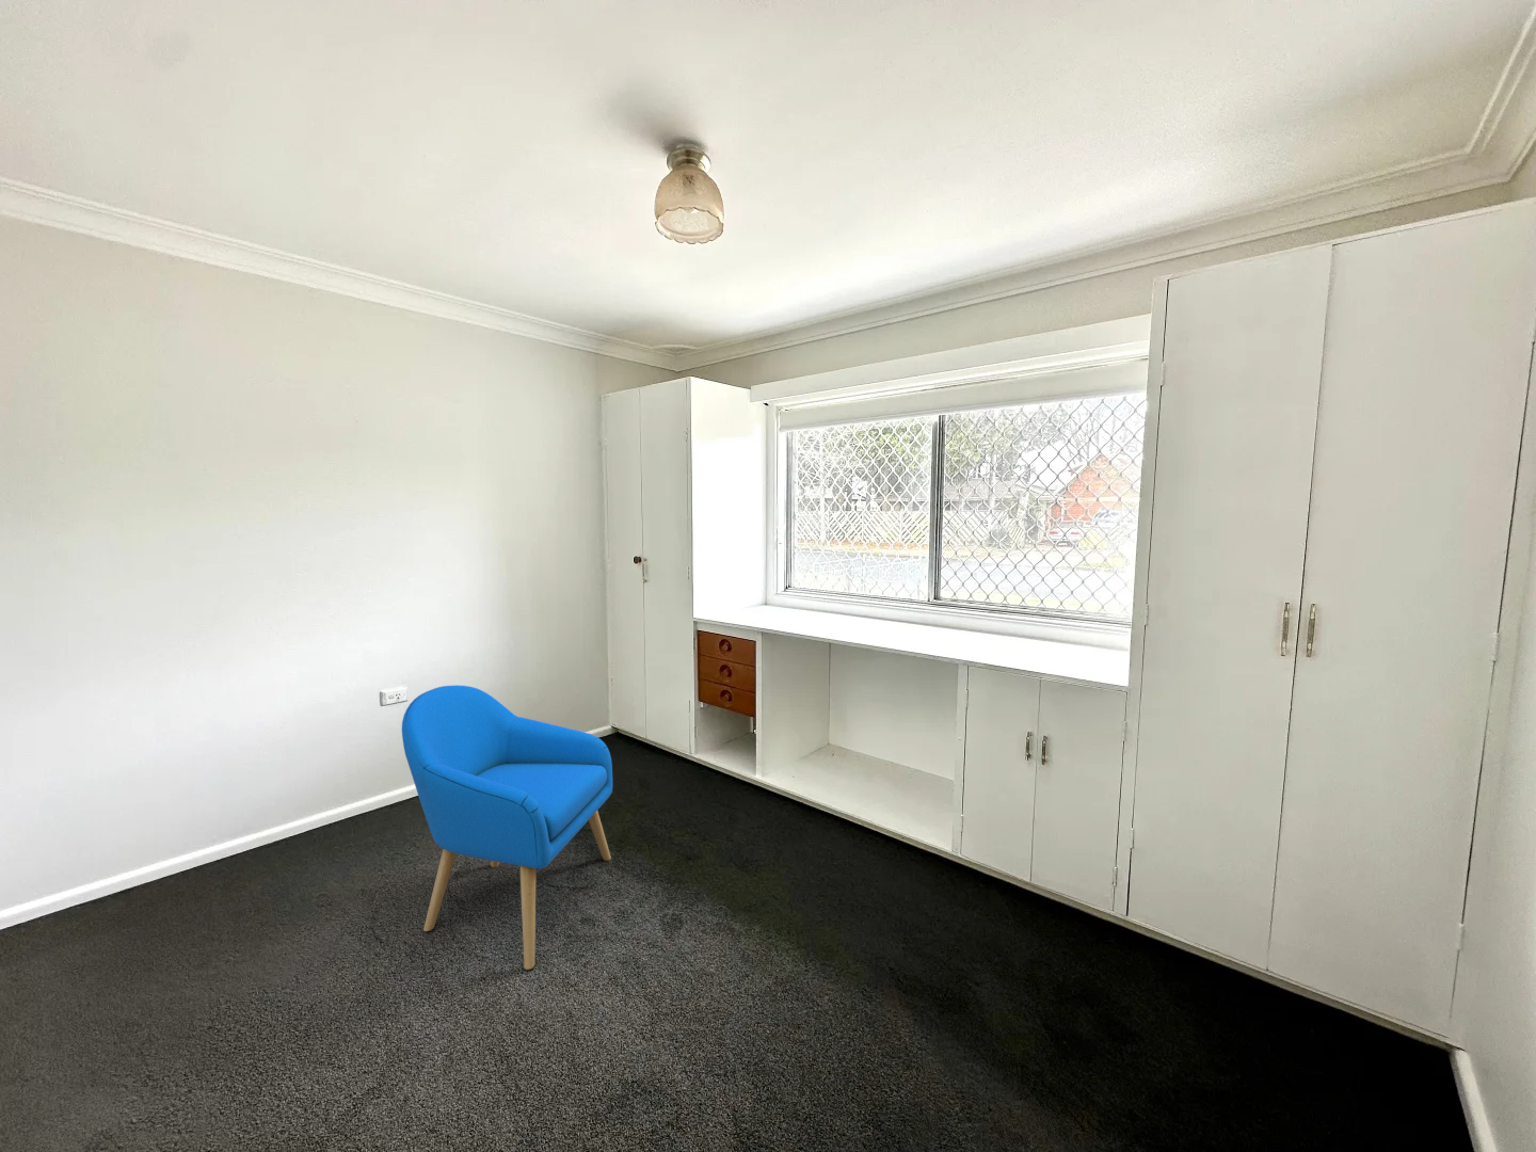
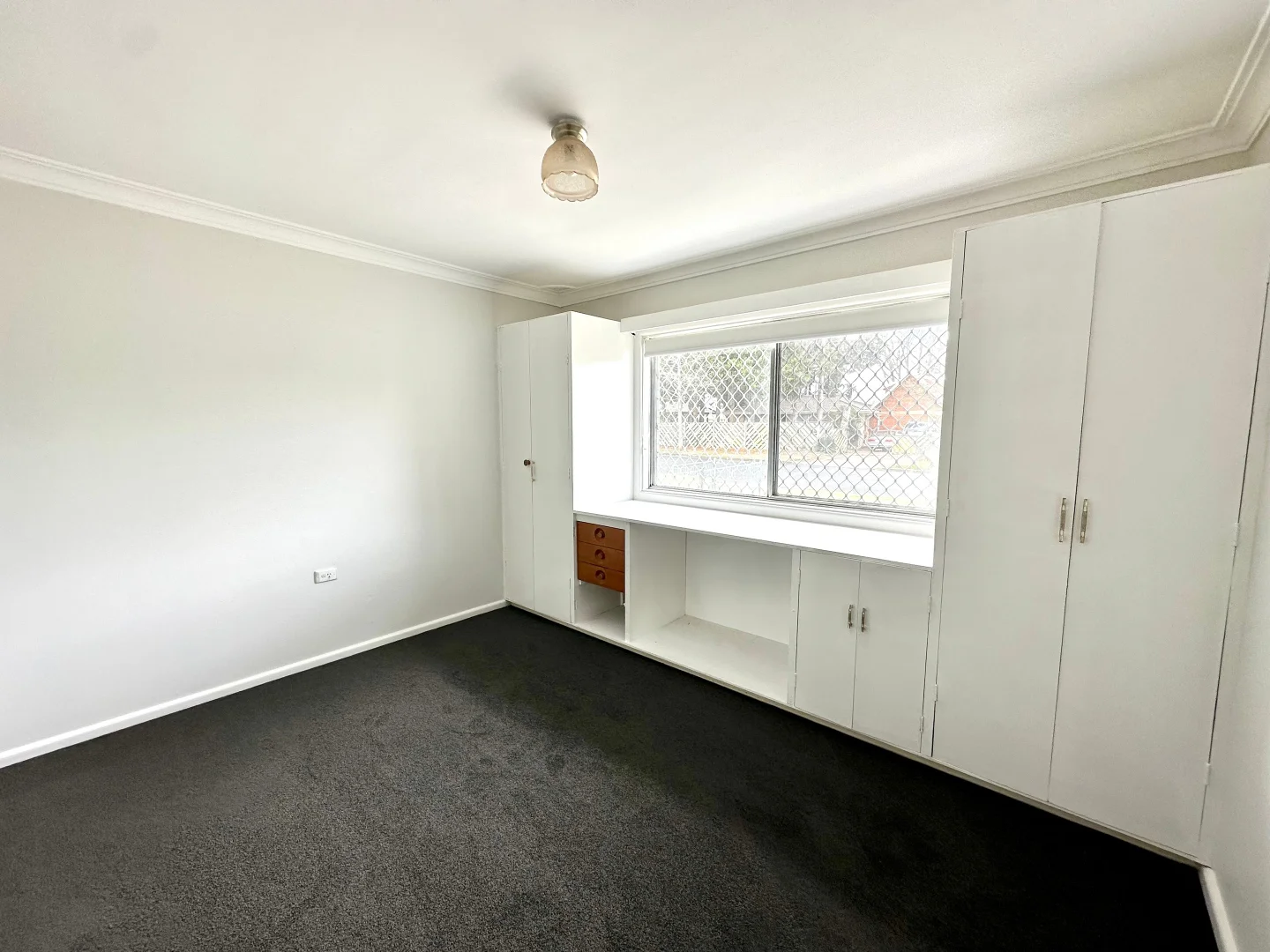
- armchair [402,685,613,970]
